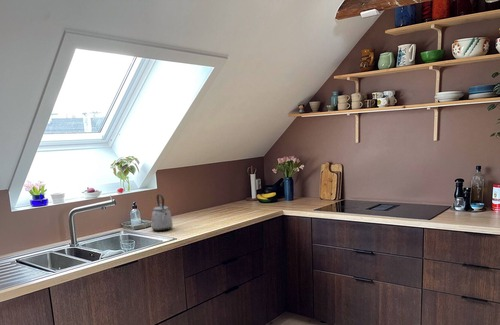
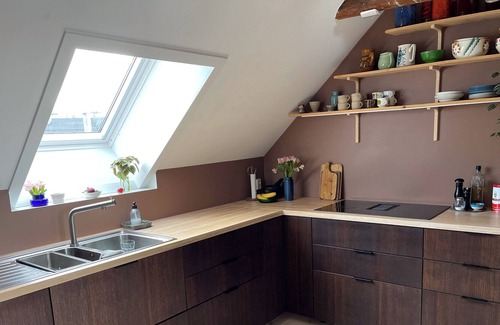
- kettle [150,193,174,232]
